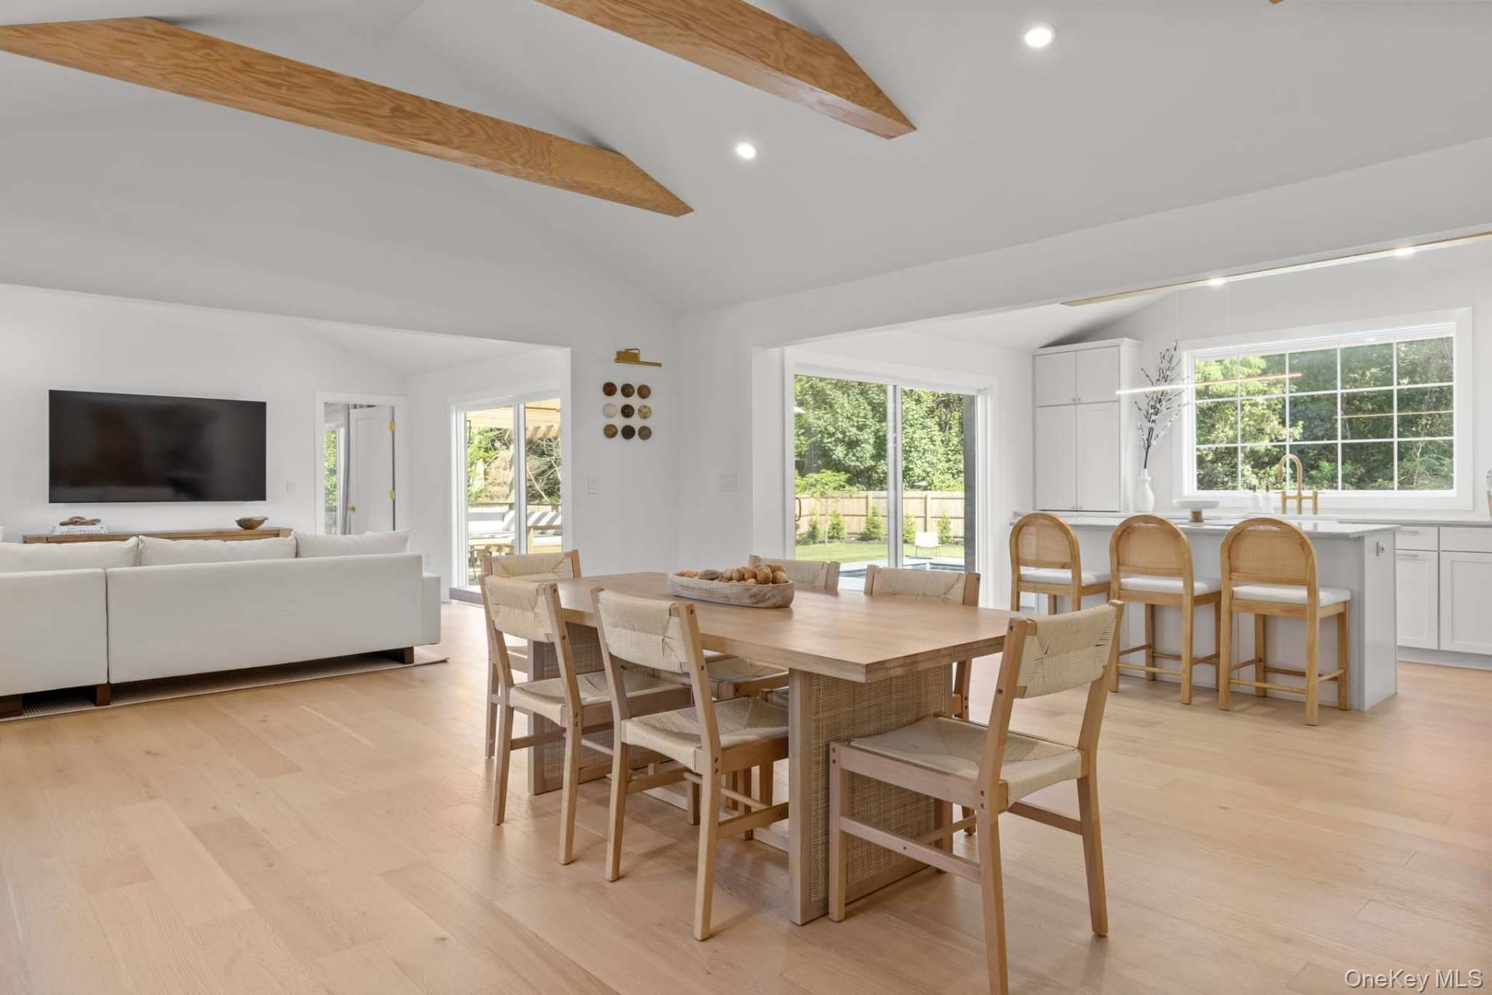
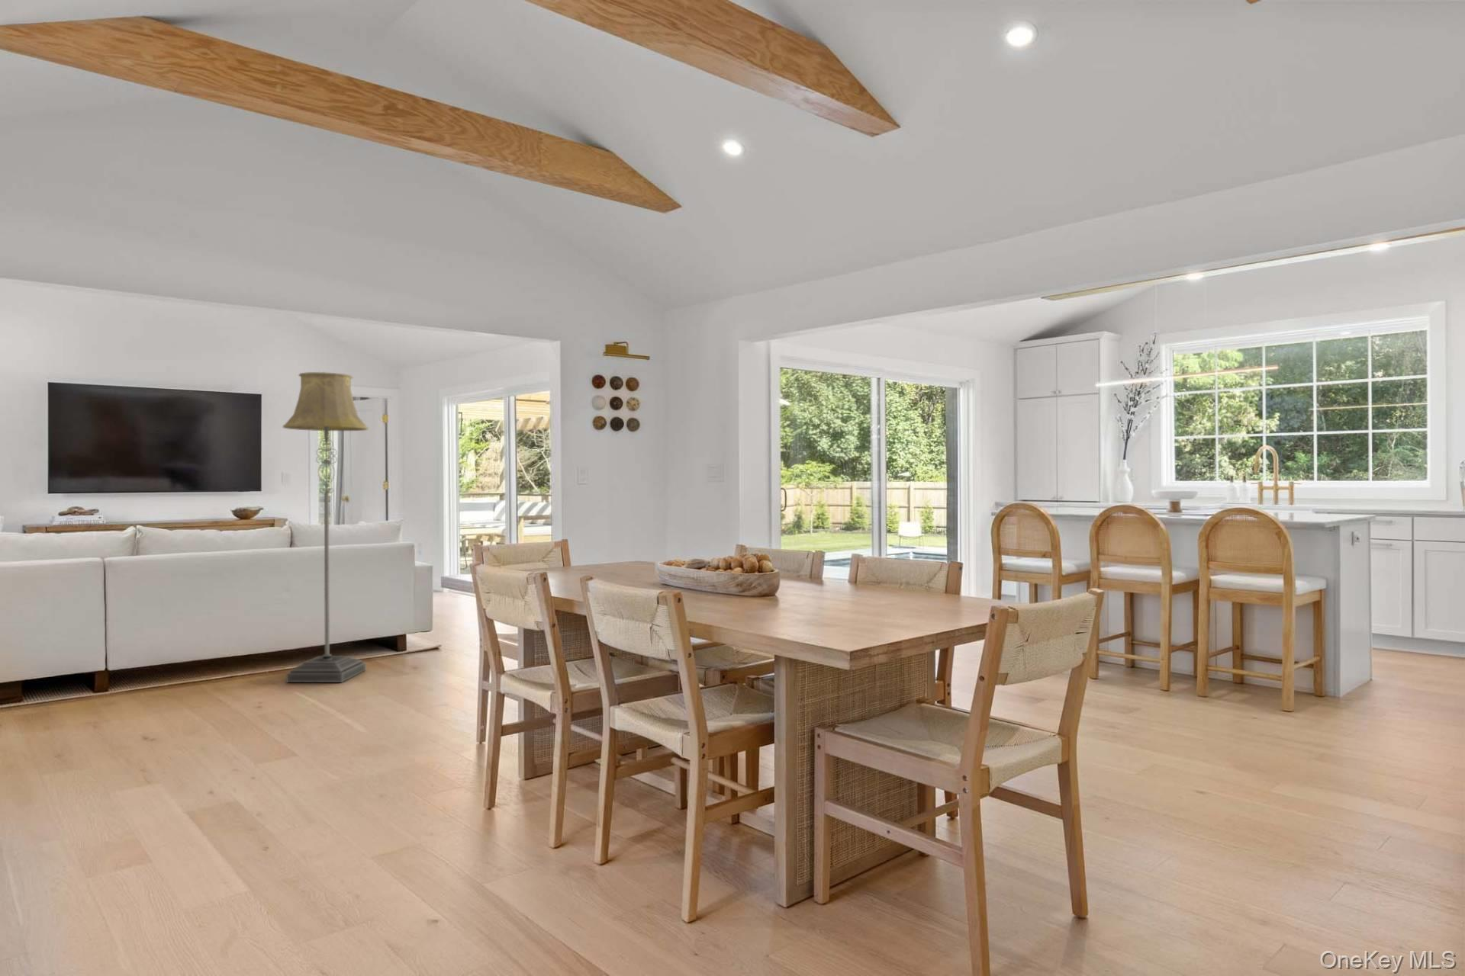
+ floor lamp [282,371,370,683]
